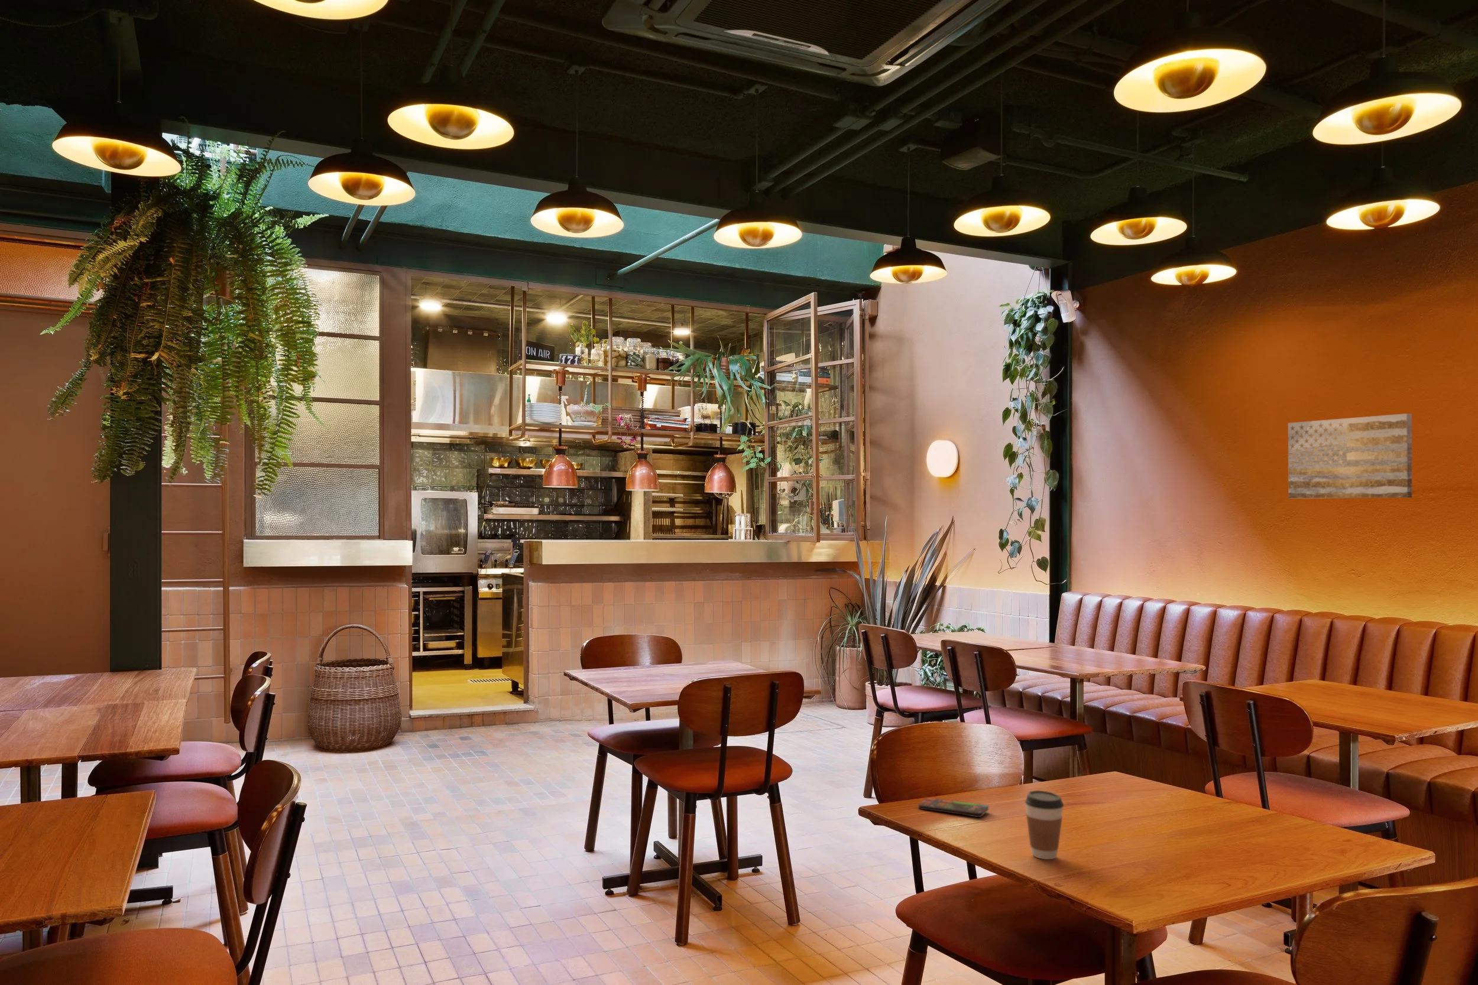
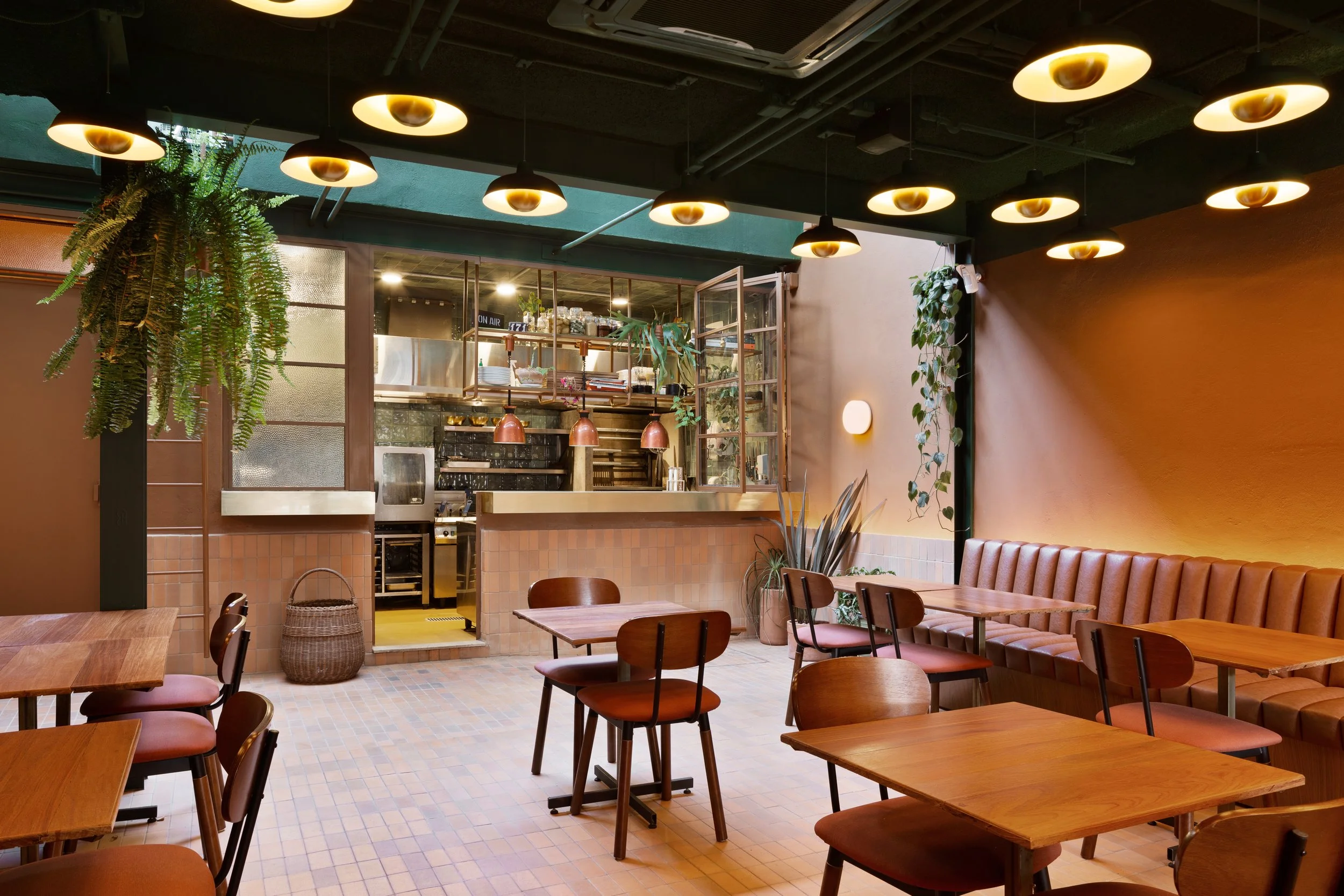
- coffee cup [1025,790,1065,861]
- smartphone [917,797,989,818]
- wall art [1288,413,1413,499]
